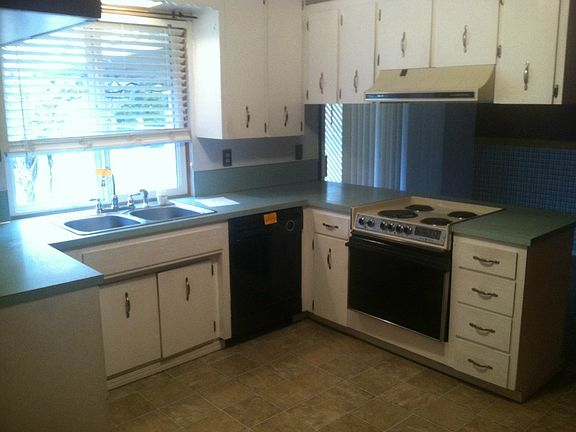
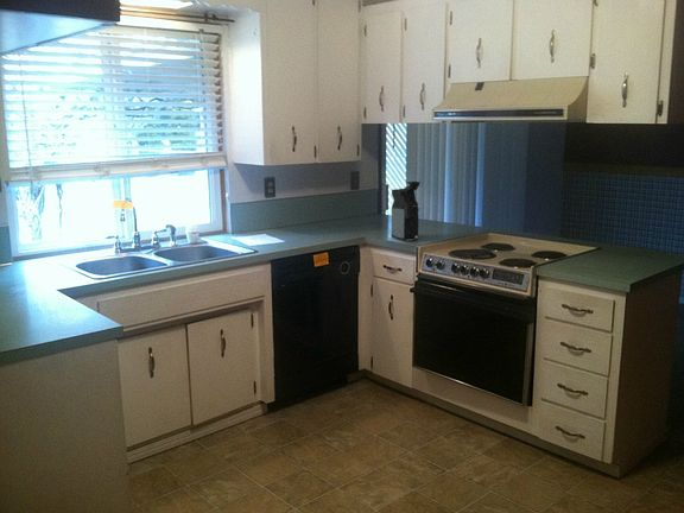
+ coffee maker [391,180,422,242]
